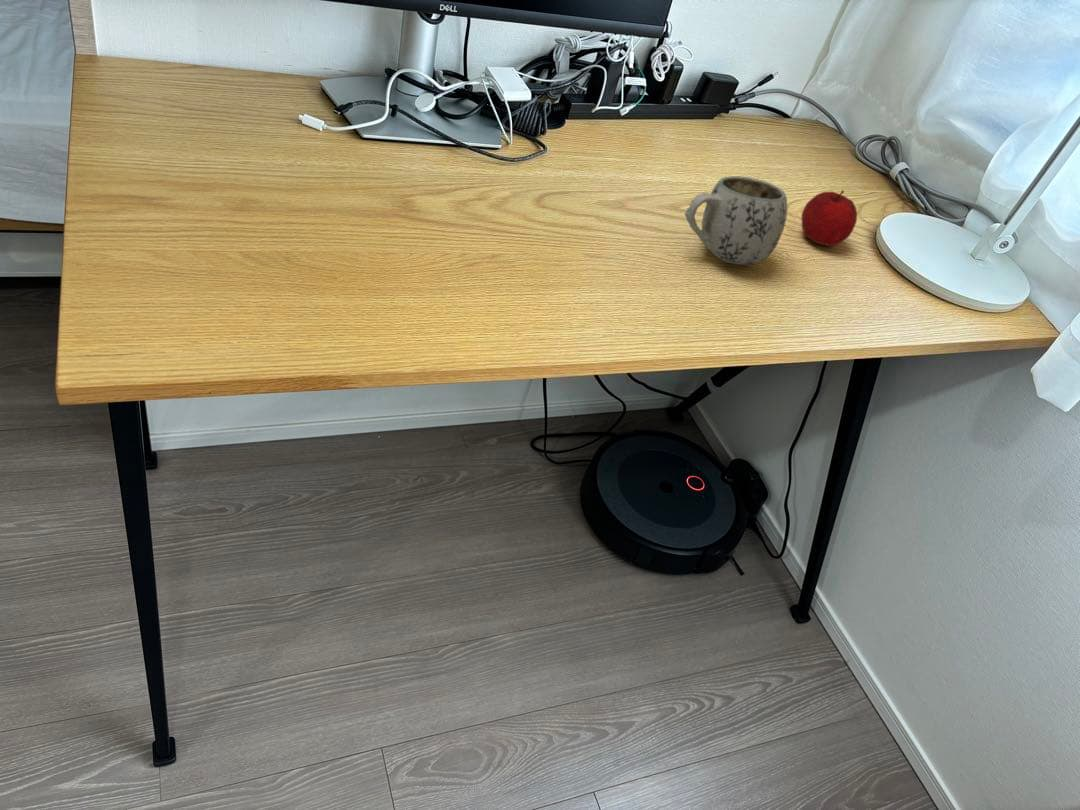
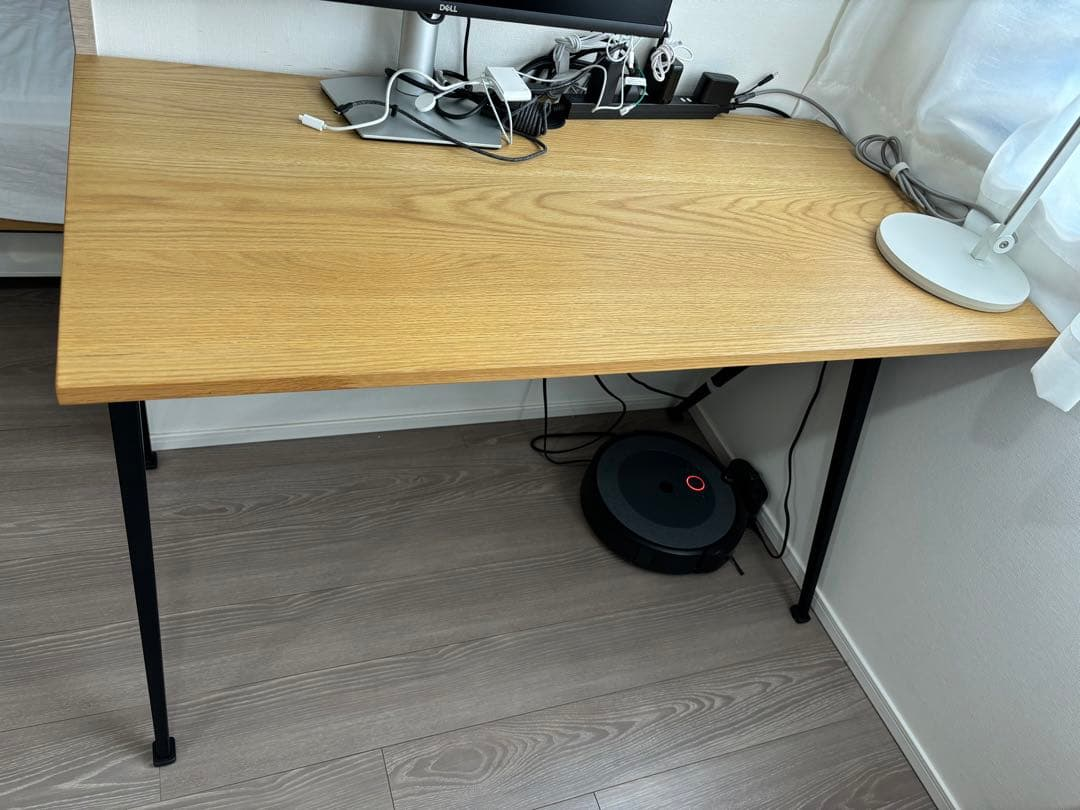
- apple [801,189,858,247]
- mug [684,175,788,265]
